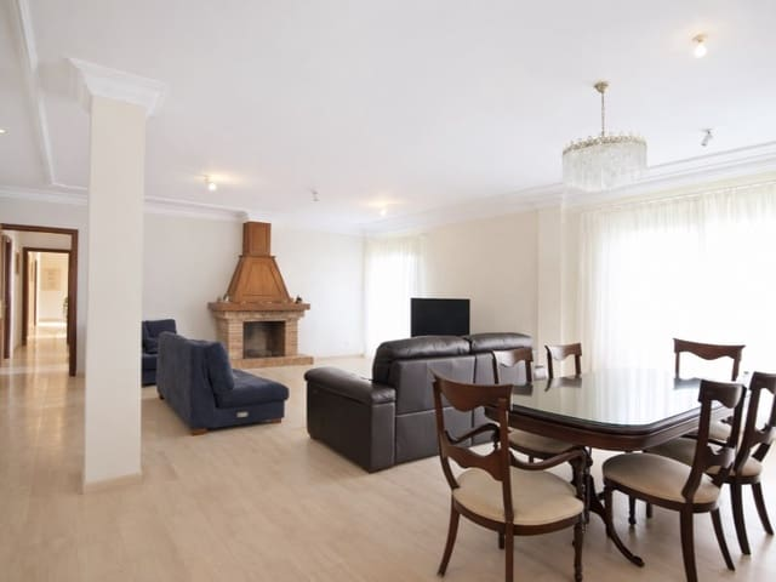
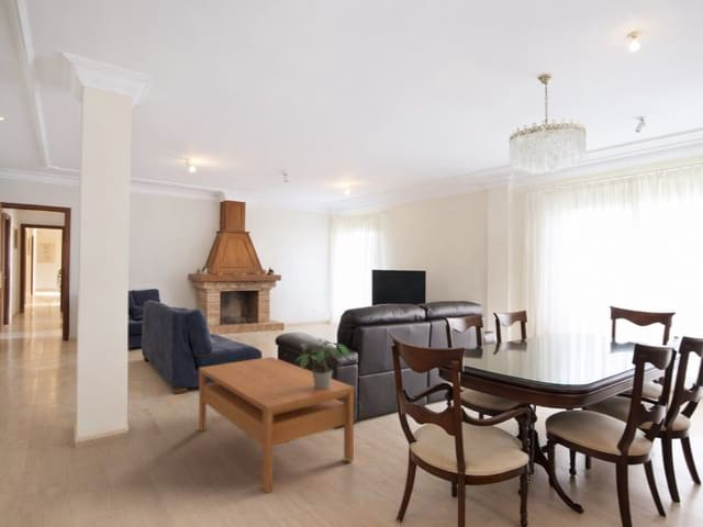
+ potted plant [294,338,352,390]
+ coffee table [198,356,356,494]
